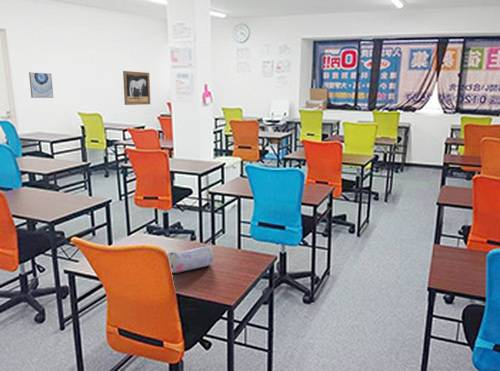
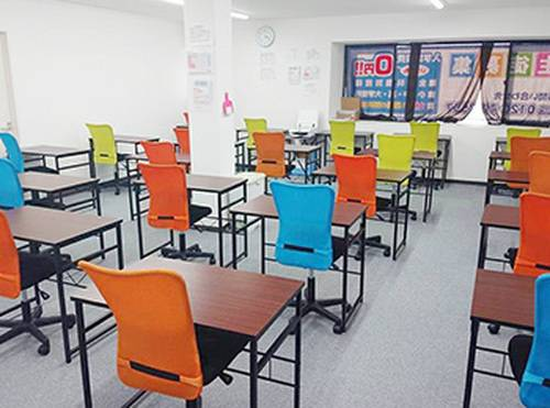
- pencil case [167,245,215,274]
- wall art [28,71,54,99]
- wall art [122,70,151,106]
